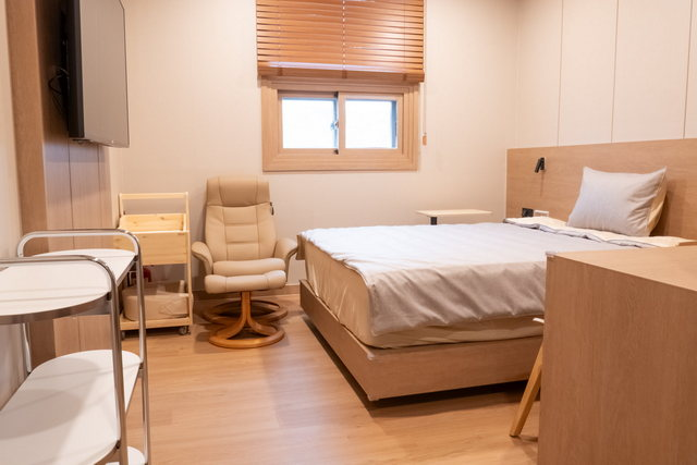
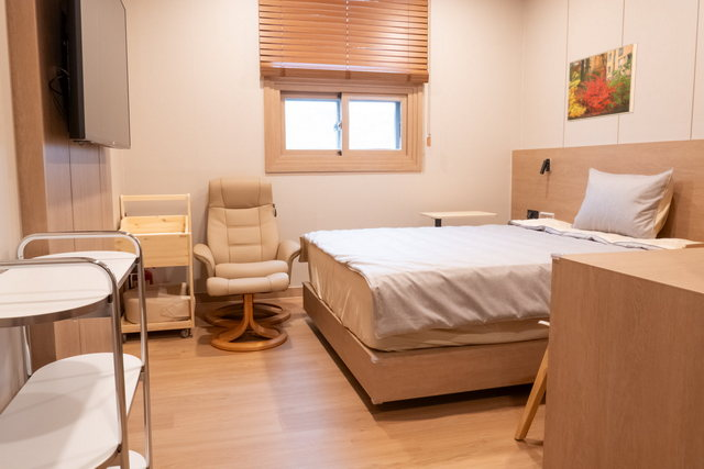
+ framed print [565,42,639,123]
